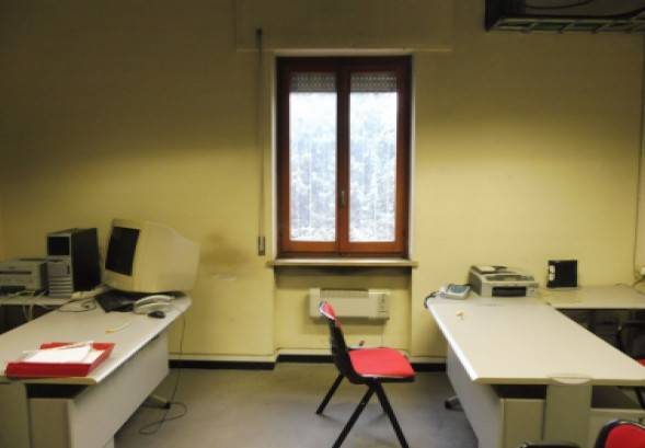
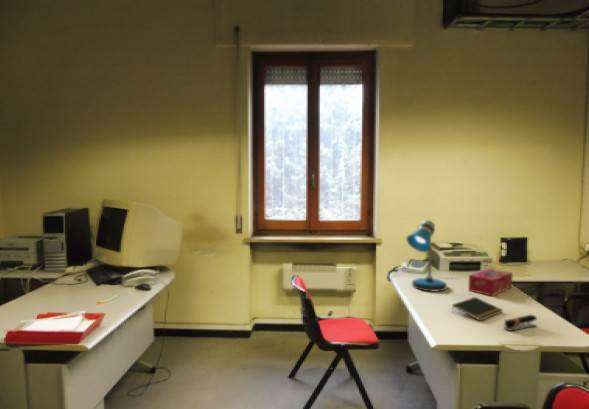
+ tissue box [467,268,514,297]
+ stapler [503,314,538,332]
+ notepad [451,296,503,322]
+ desk lamp [405,219,448,292]
